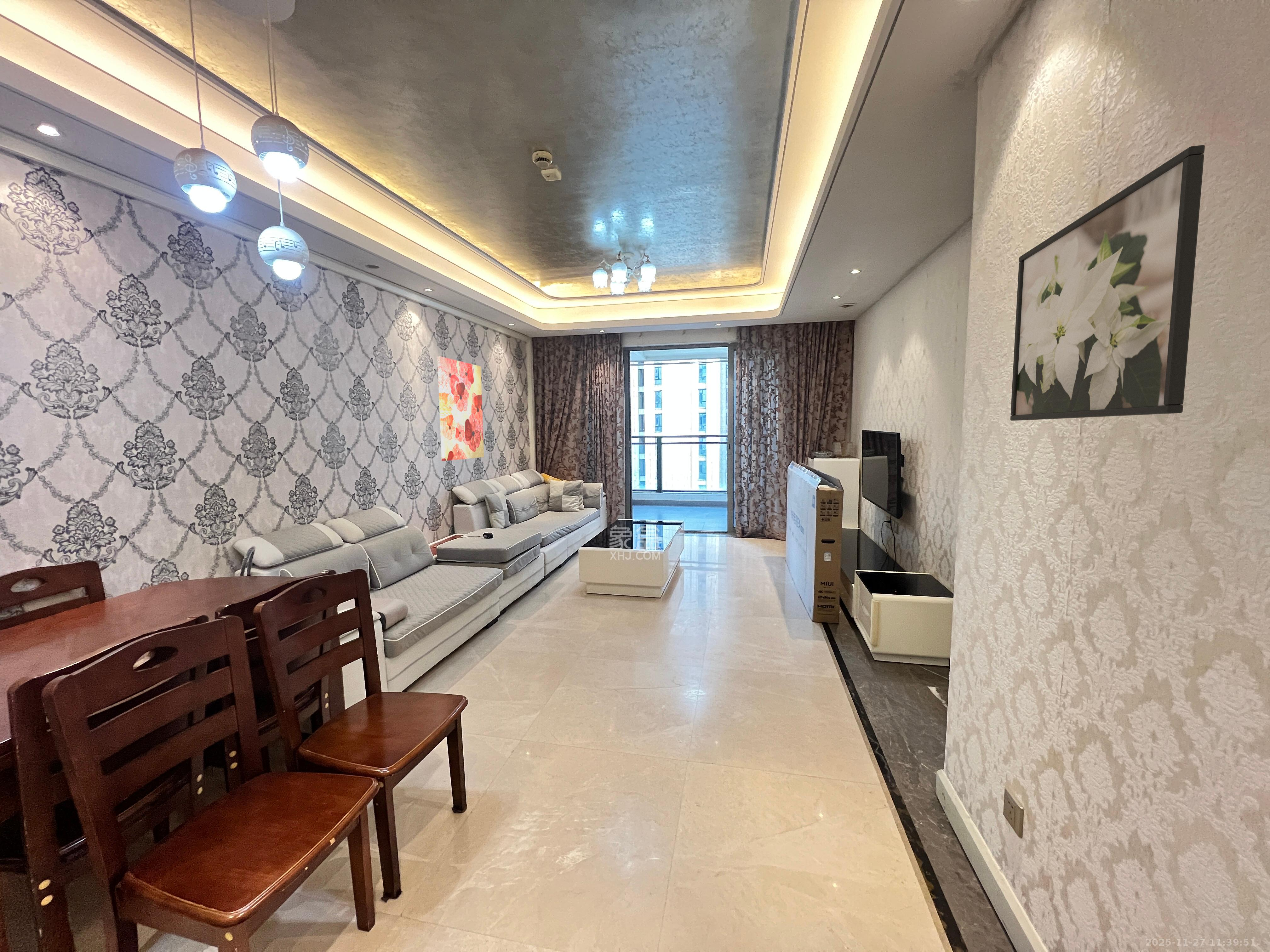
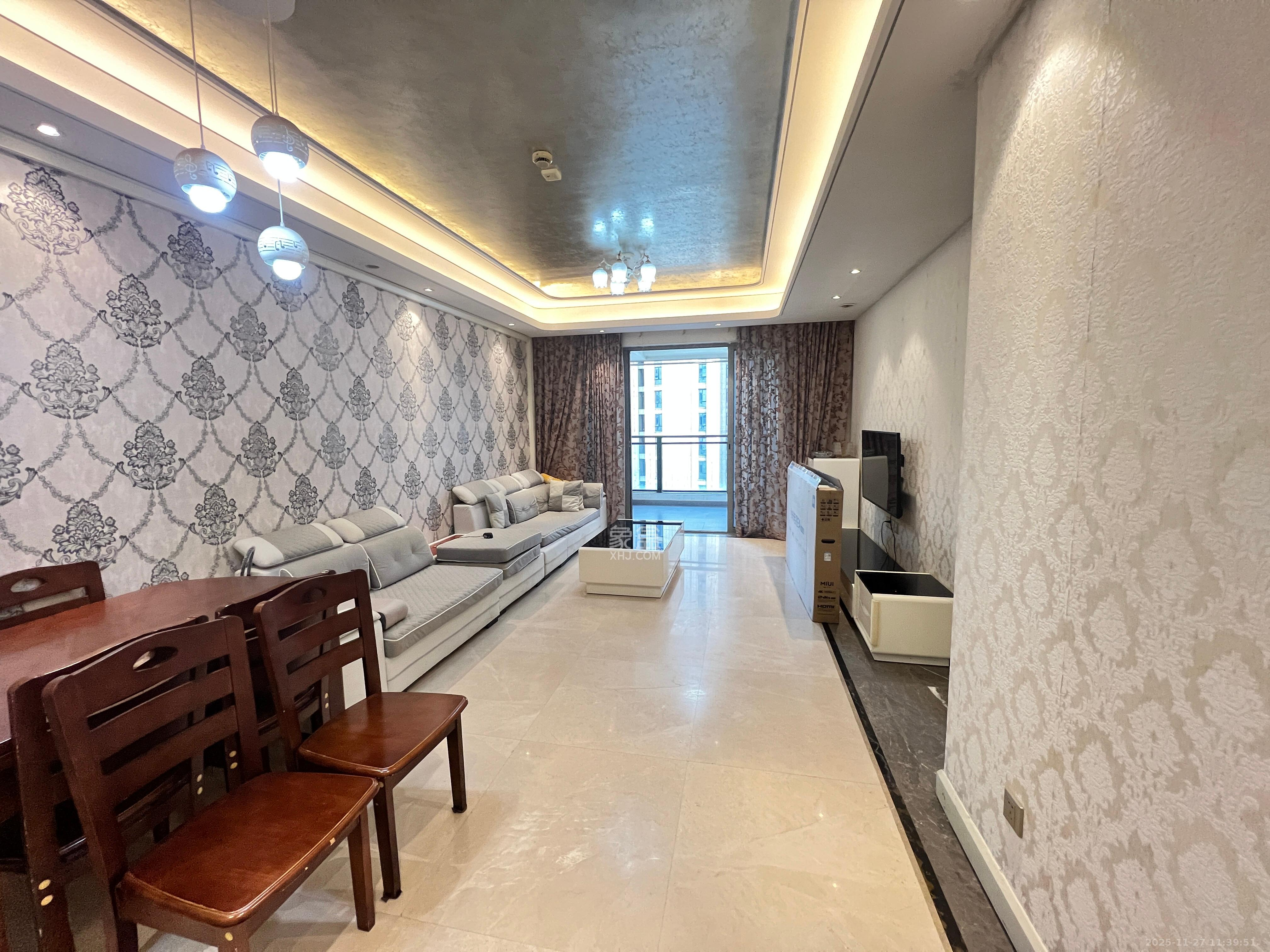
- wall art [437,356,484,461]
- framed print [1010,145,1205,421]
